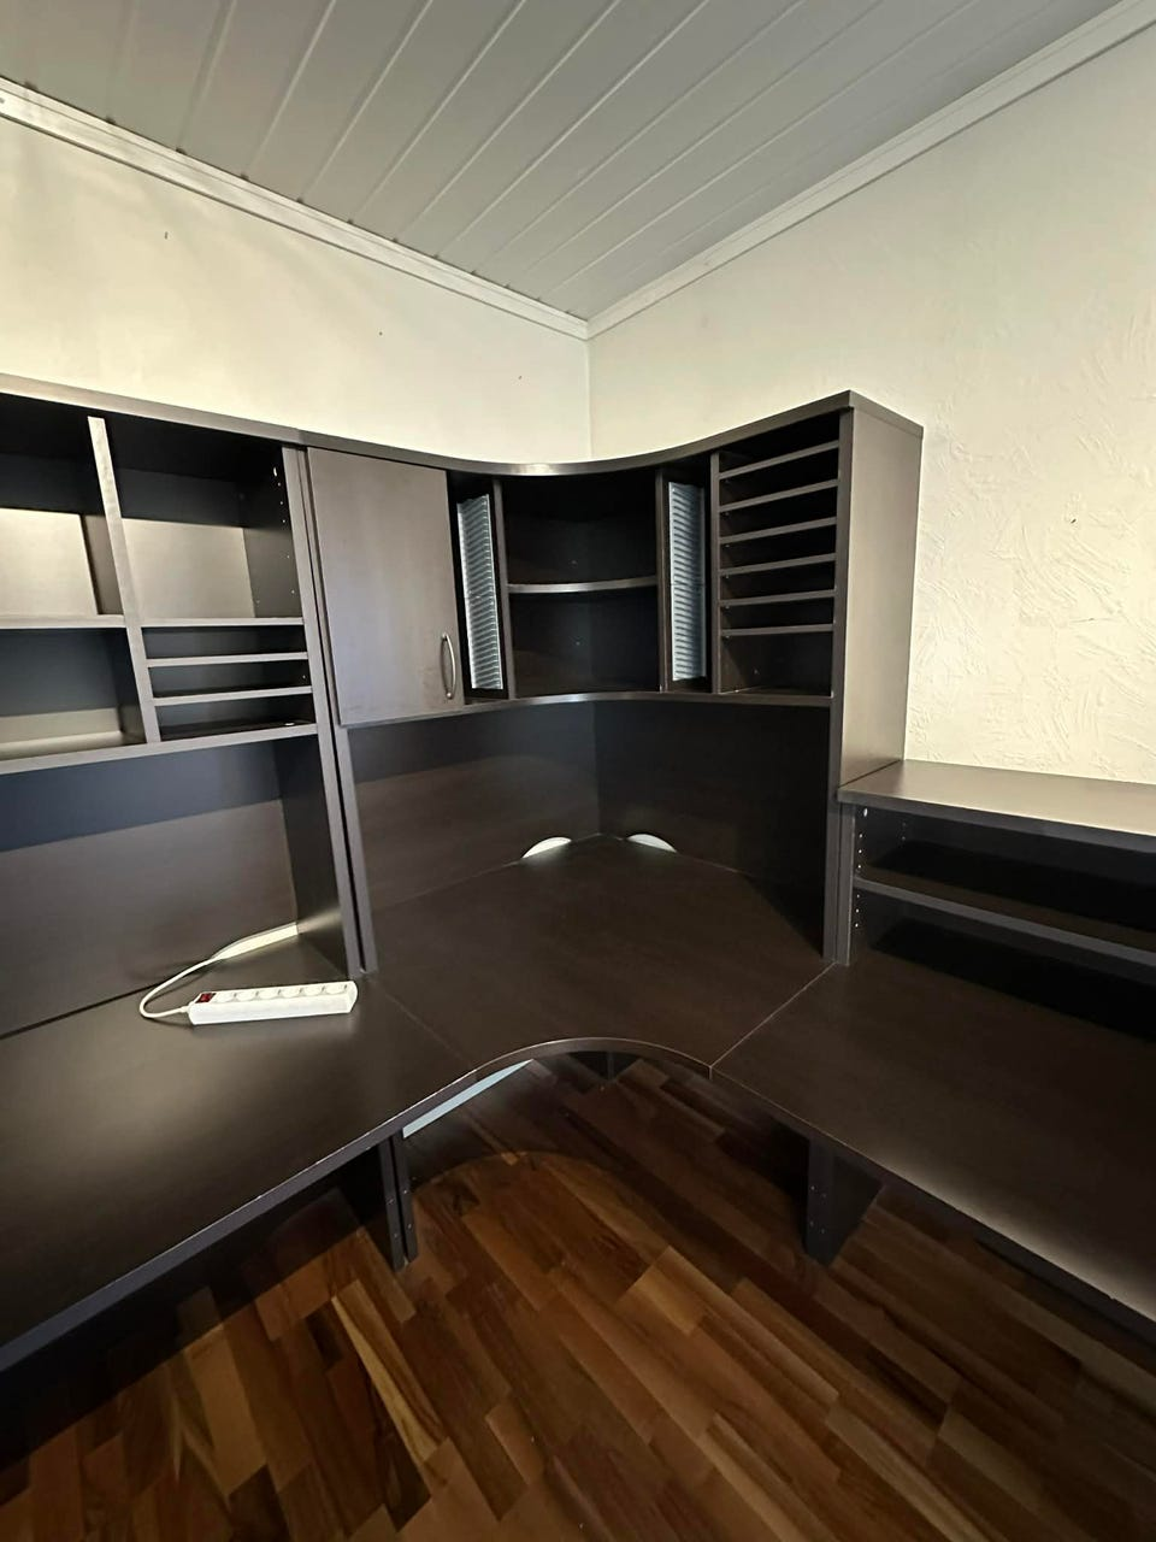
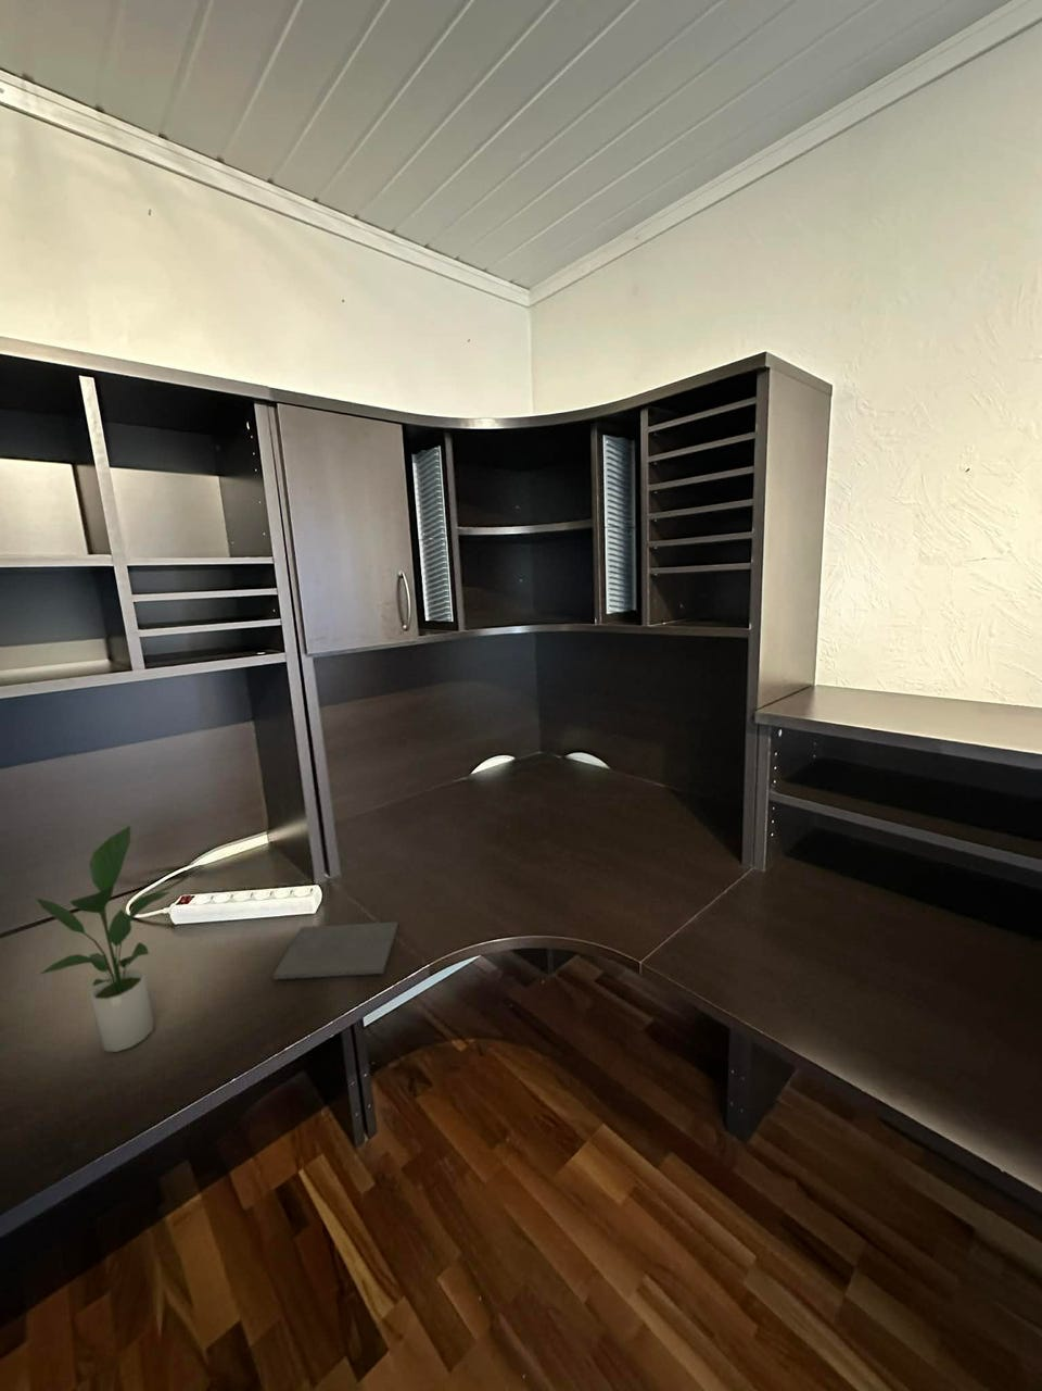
+ potted plant [35,825,172,1053]
+ notepad [273,920,400,981]
